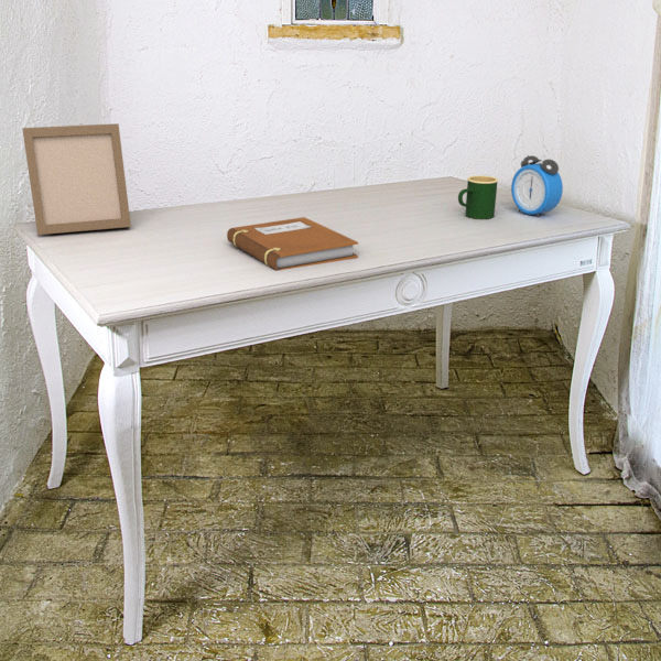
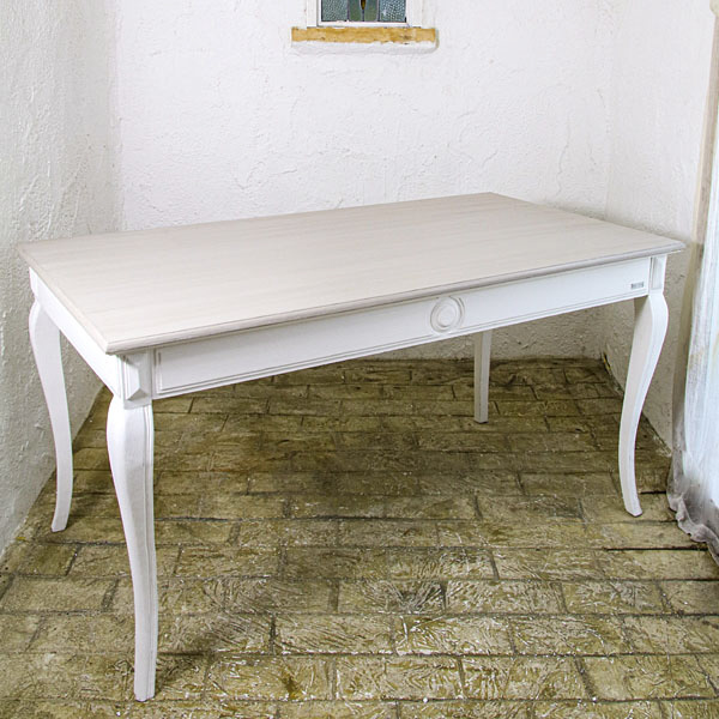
- alarm clock [510,154,564,218]
- mug [457,174,499,220]
- photo frame [21,122,132,236]
- notebook [226,216,359,272]
